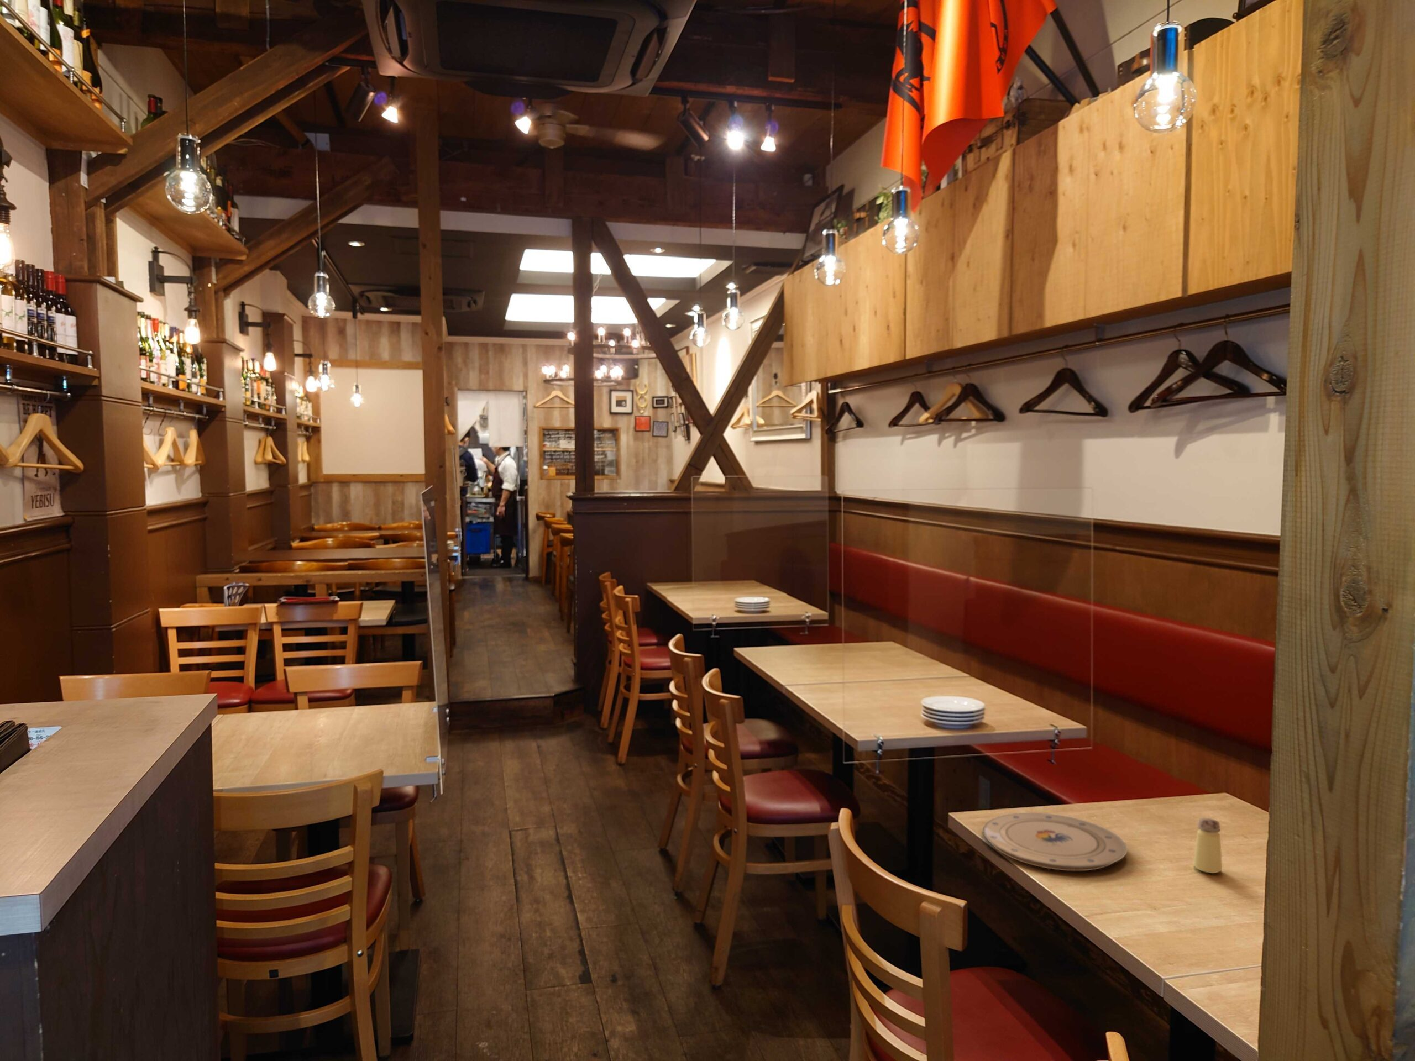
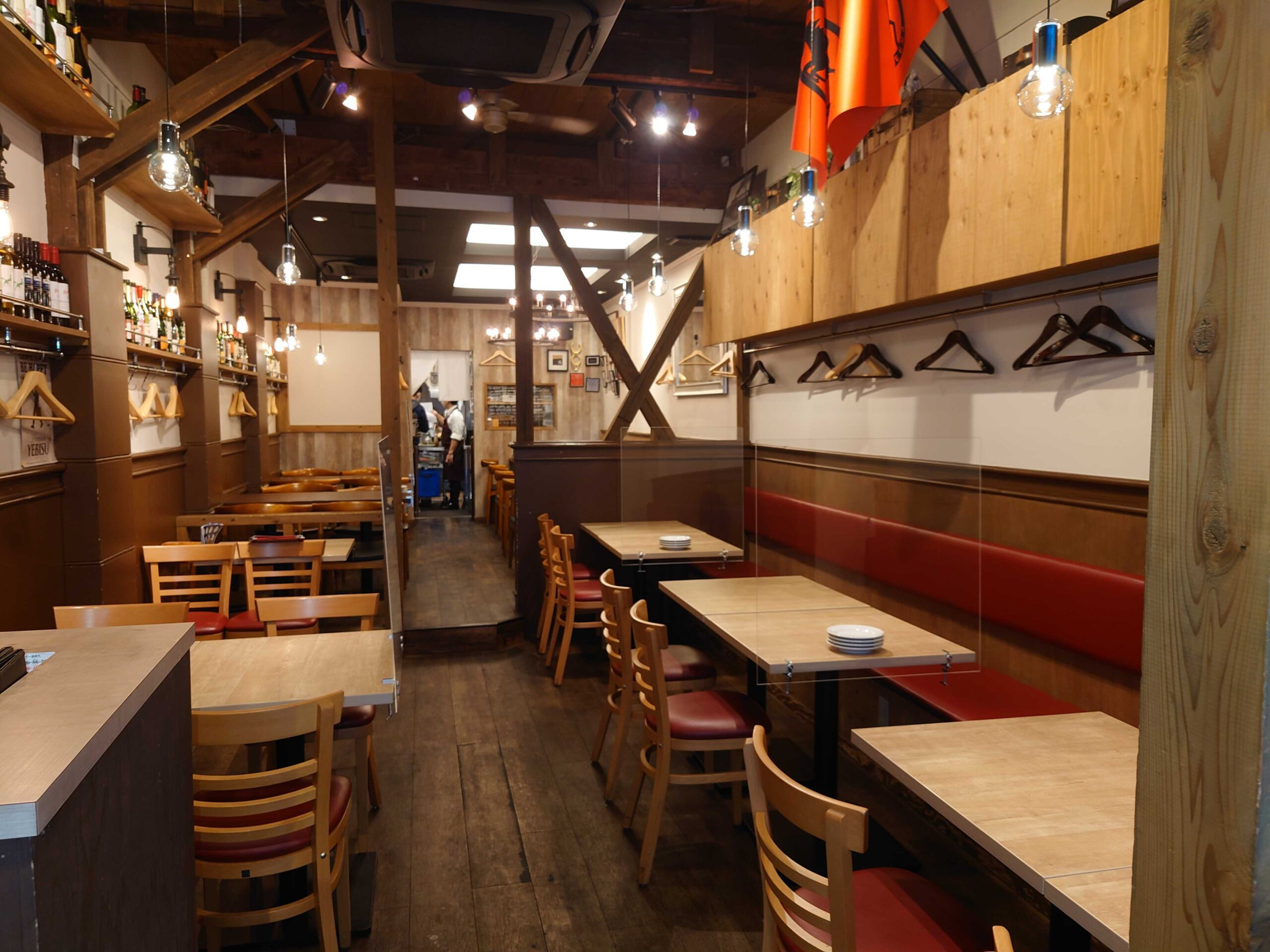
- saltshaker [1193,817,1222,874]
- plate [983,812,1129,872]
